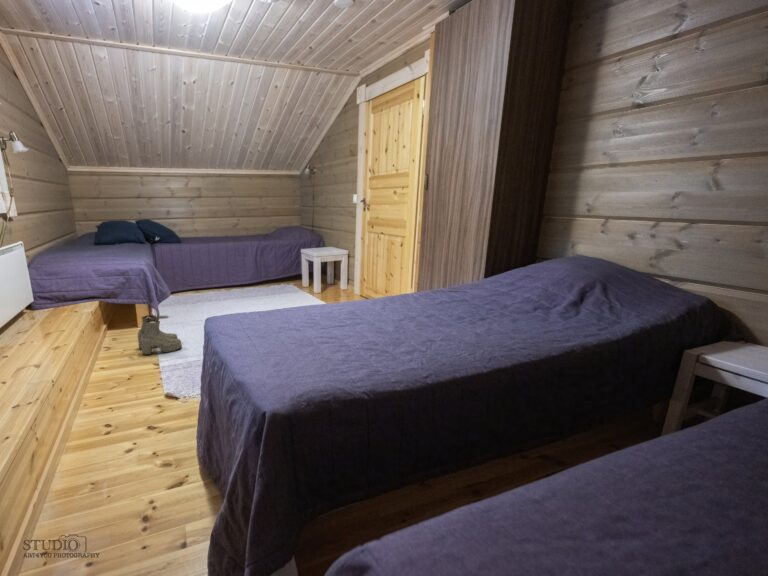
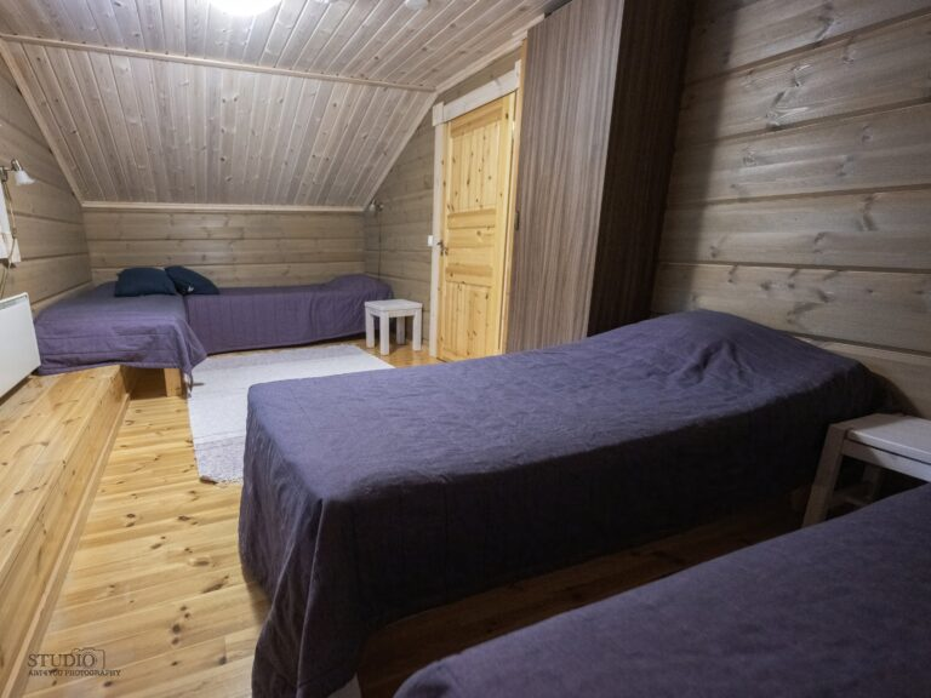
- boots [137,314,183,356]
